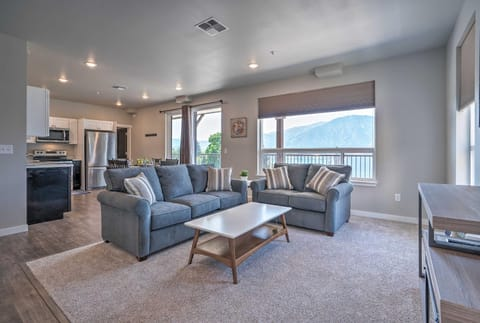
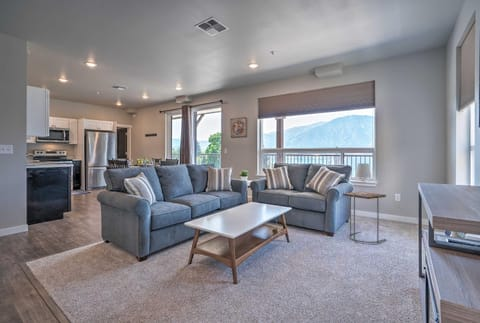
+ table lamp [354,163,373,194]
+ side table [342,190,387,244]
